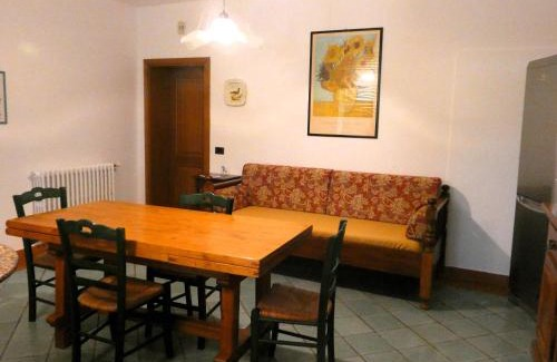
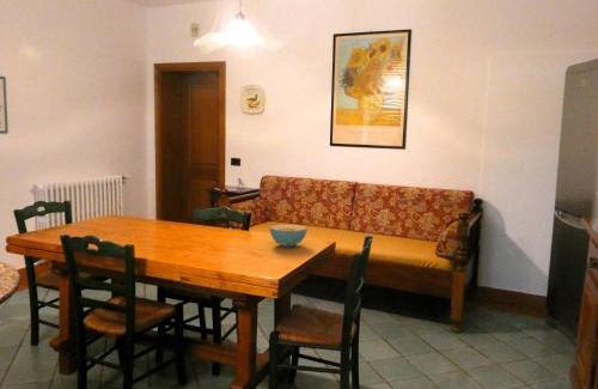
+ cereal bowl [268,224,309,248]
